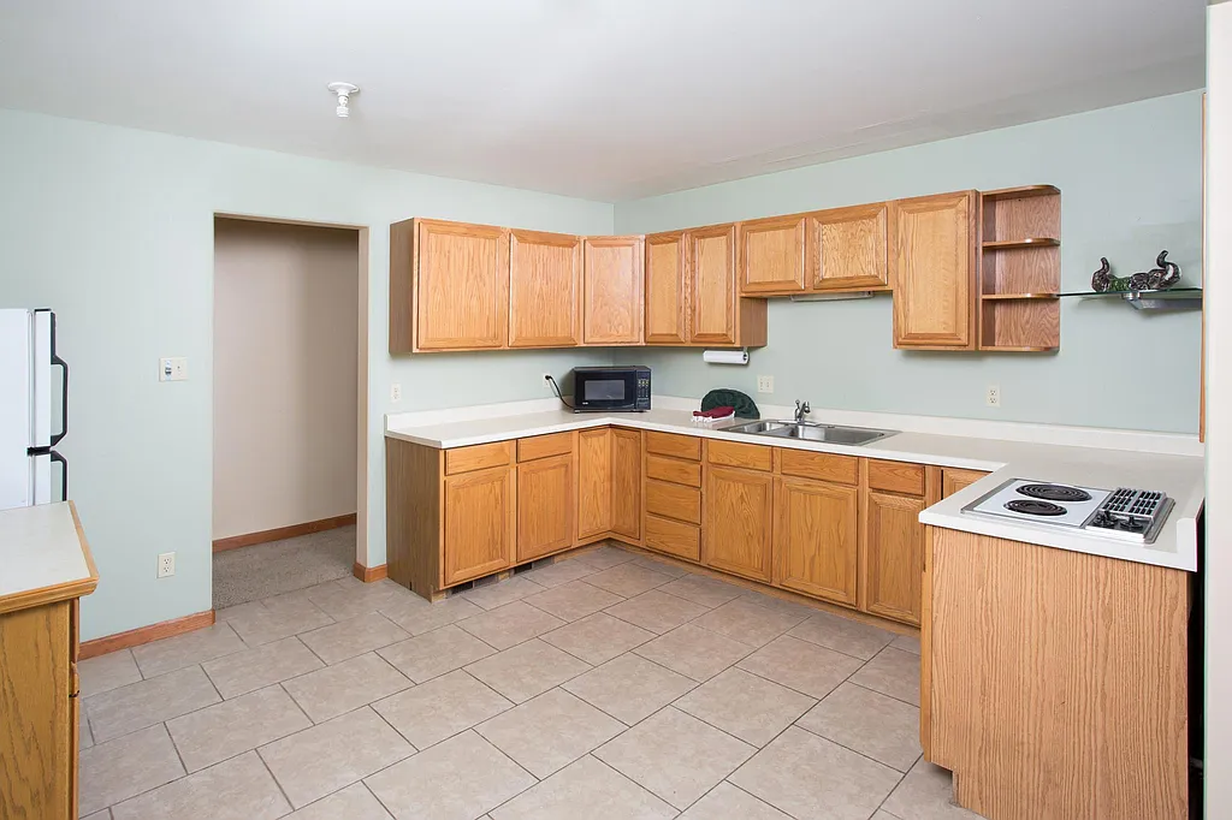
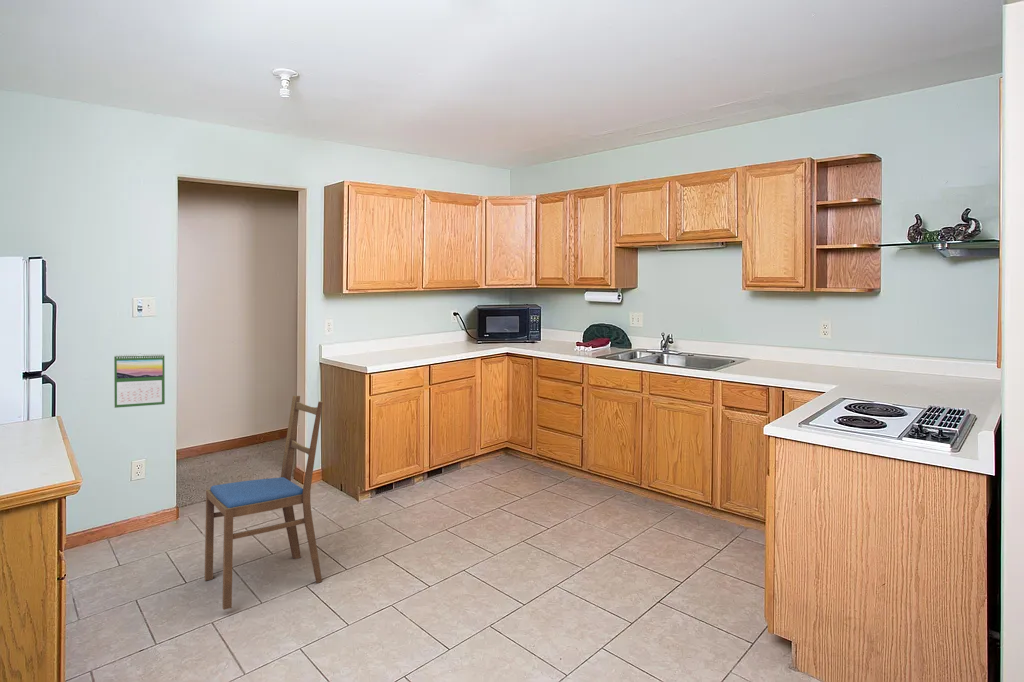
+ calendar [113,353,166,409]
+ dining chair [204,395,324,611]
